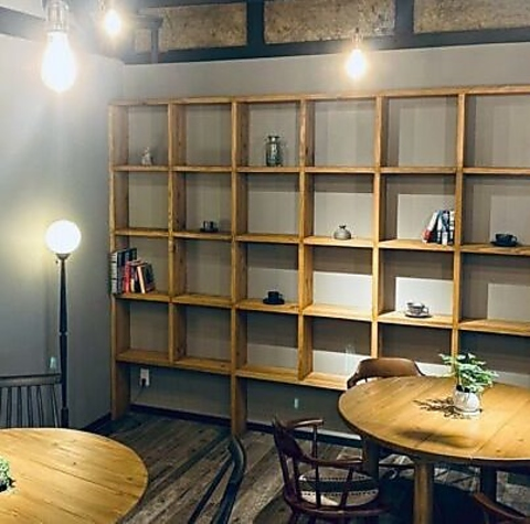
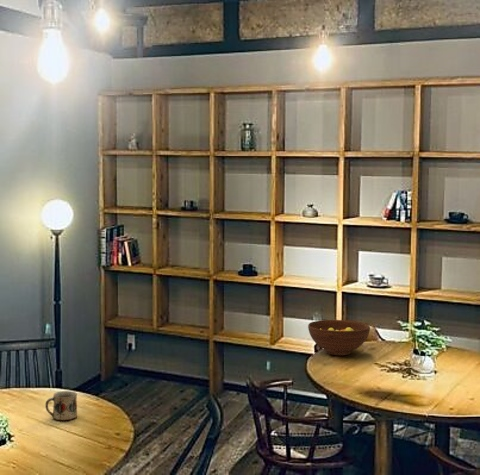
+ fruit bowl [307,319,371,356]
+ mug [45,390,78,421]
